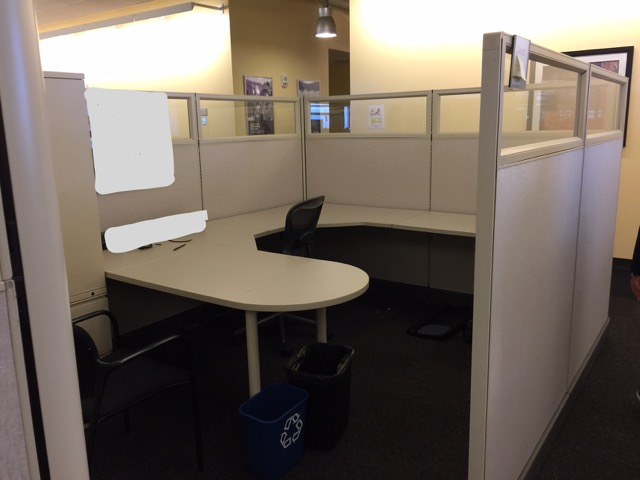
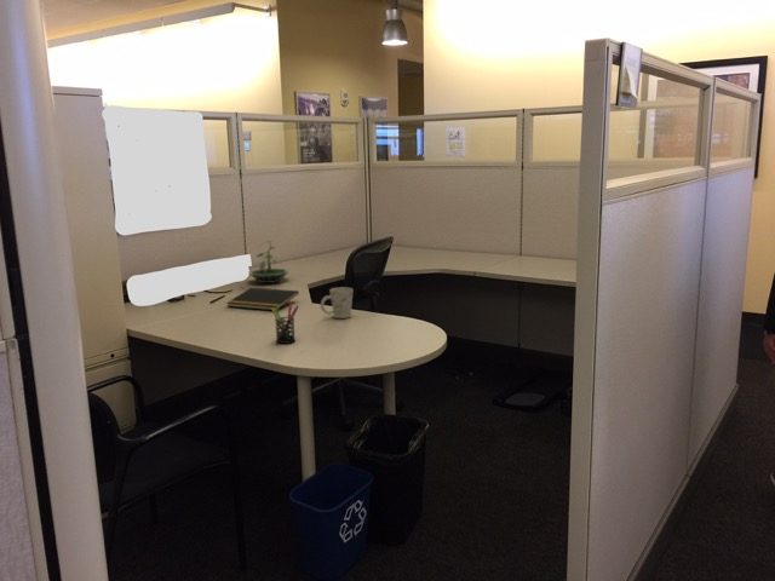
+ mug [320,286,354,320]
+ pen holder [271,300,300,345]
+ terrarium [247,240,291,284]
+ notepad [225,287,300,311]
